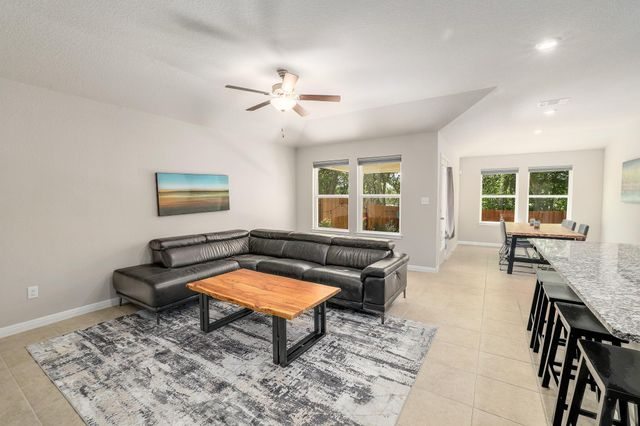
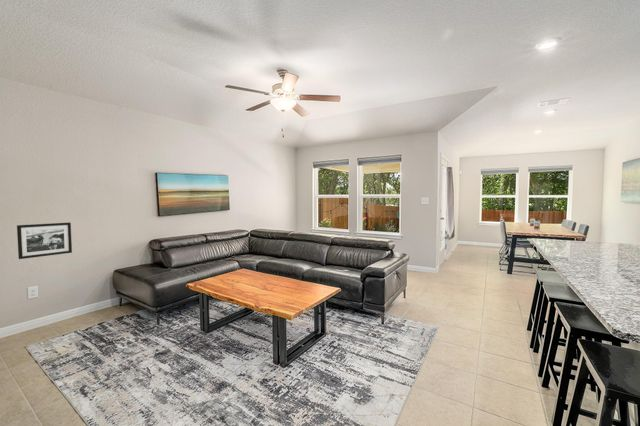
+ picture frame [16,222,73,260]
